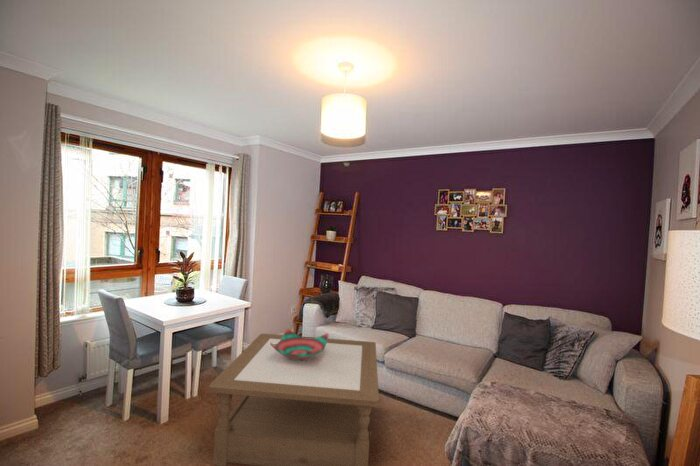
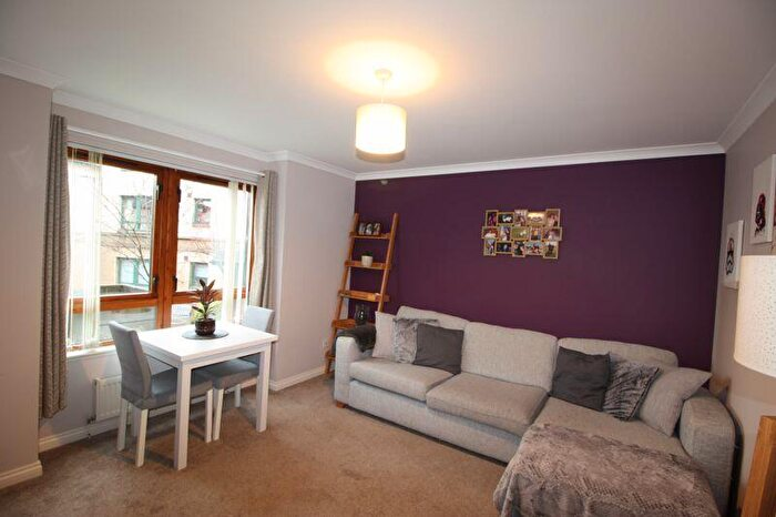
- coffee table [208,333,380,466]
- decorative bowl [270,328,329,361]
